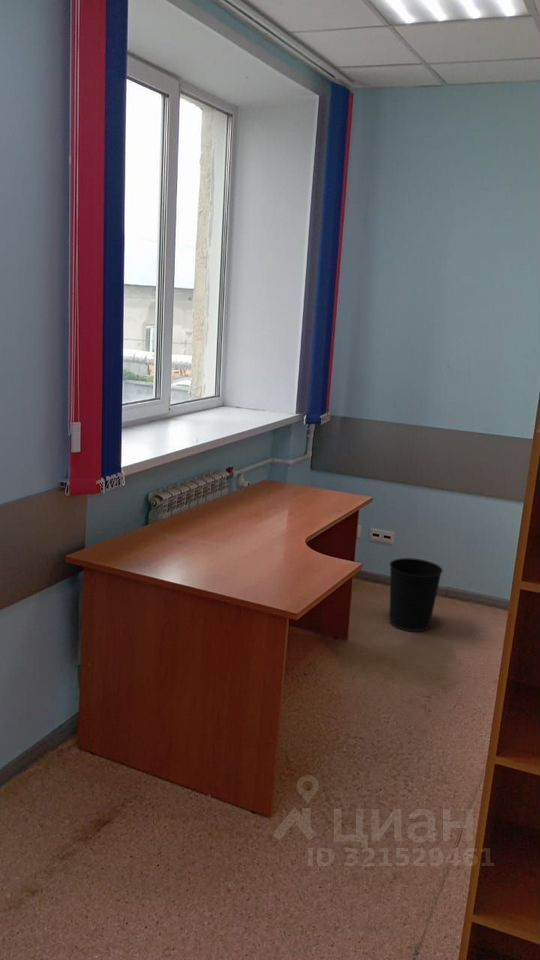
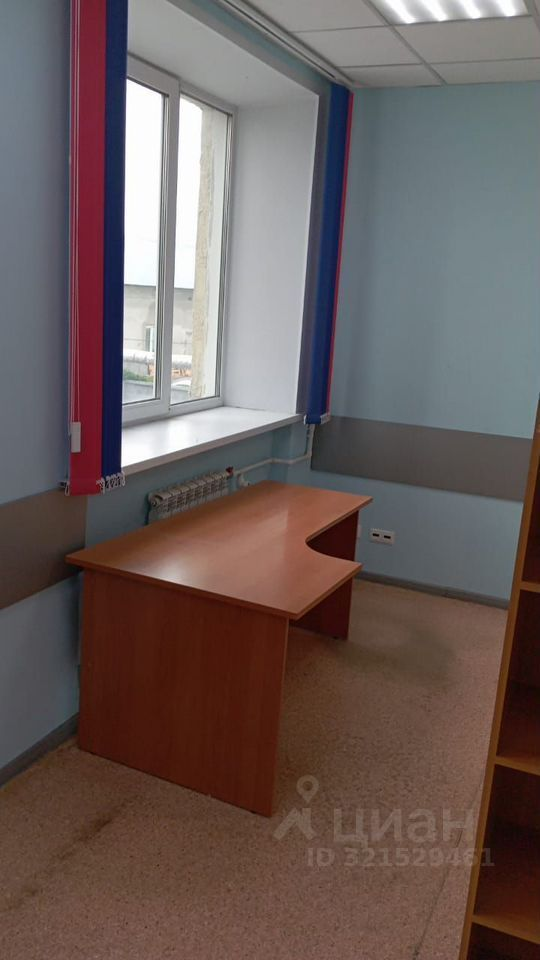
- wastebasket [388,557,444,633]
